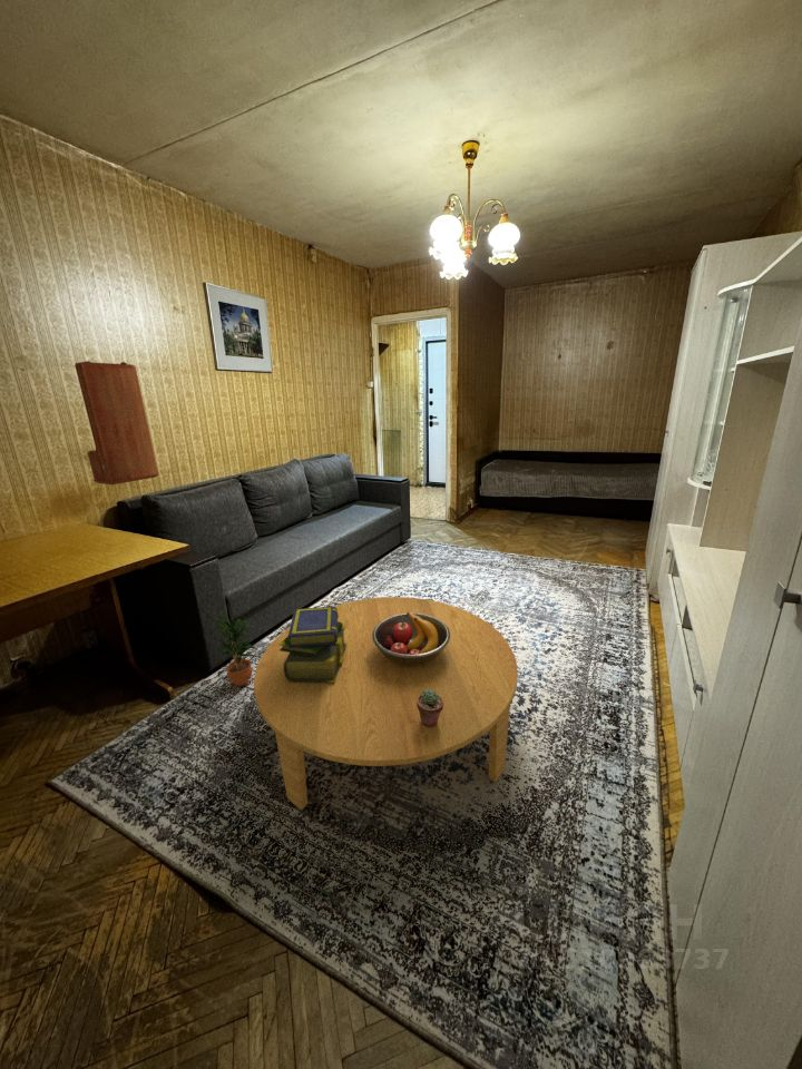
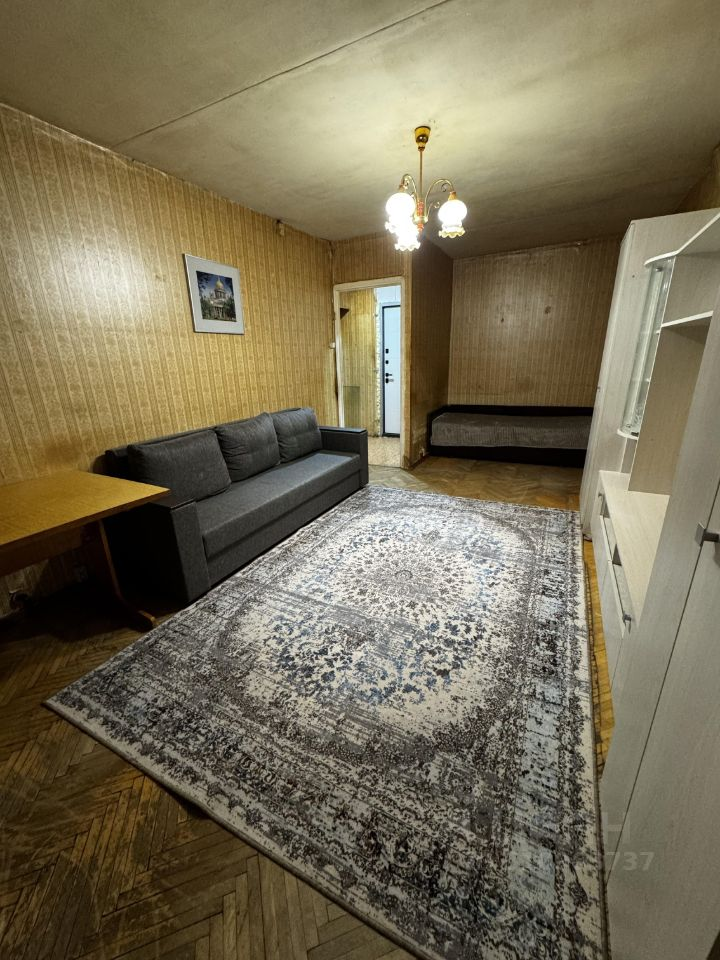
- fruit bowl [372,612,450,665]
- time clock [74,360,159,486]
- potted succulent [417,689,443,727]
- coffee table [253,596,519,811]
- stack of books [278,606,346,683]
- potted plant [207,611,258,687]
